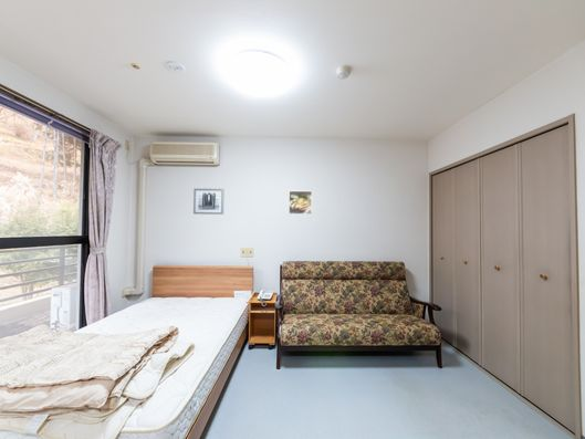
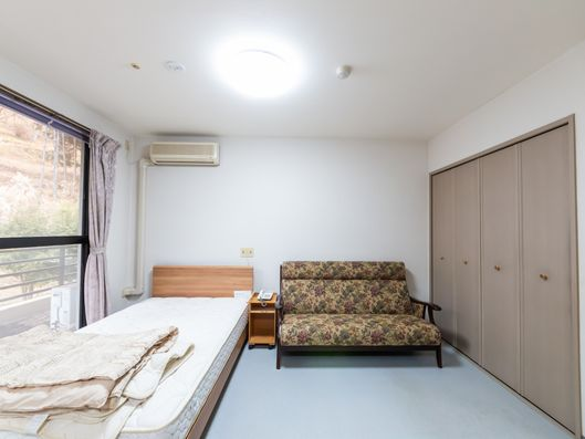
- wall art [192,188,224,216]
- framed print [288,190,313,216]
